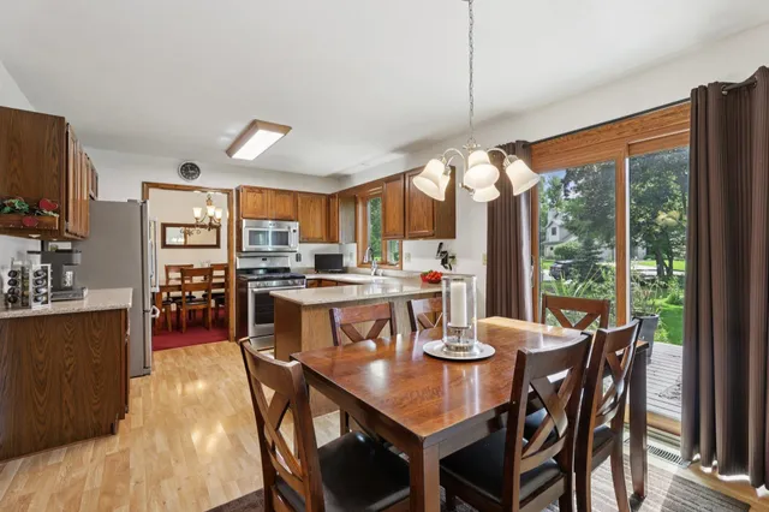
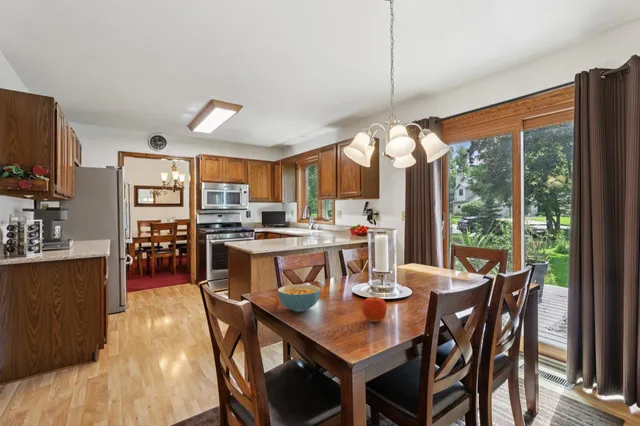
+ cereal bowl [277,283,322,313]
+ fruit [361,296,388,323]
